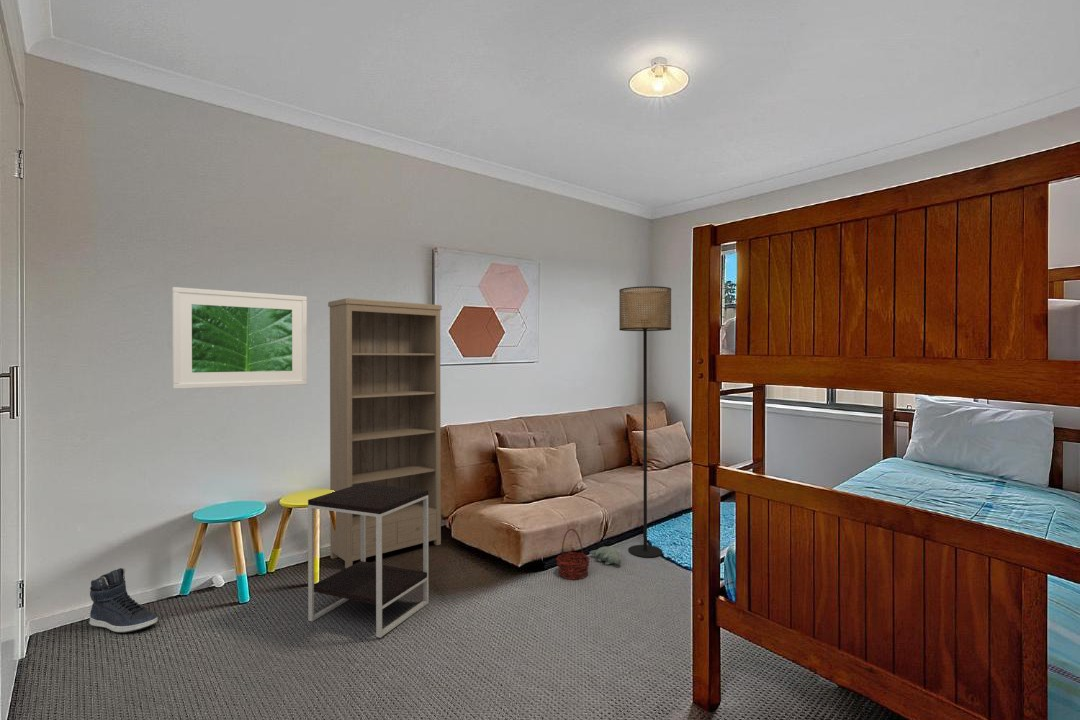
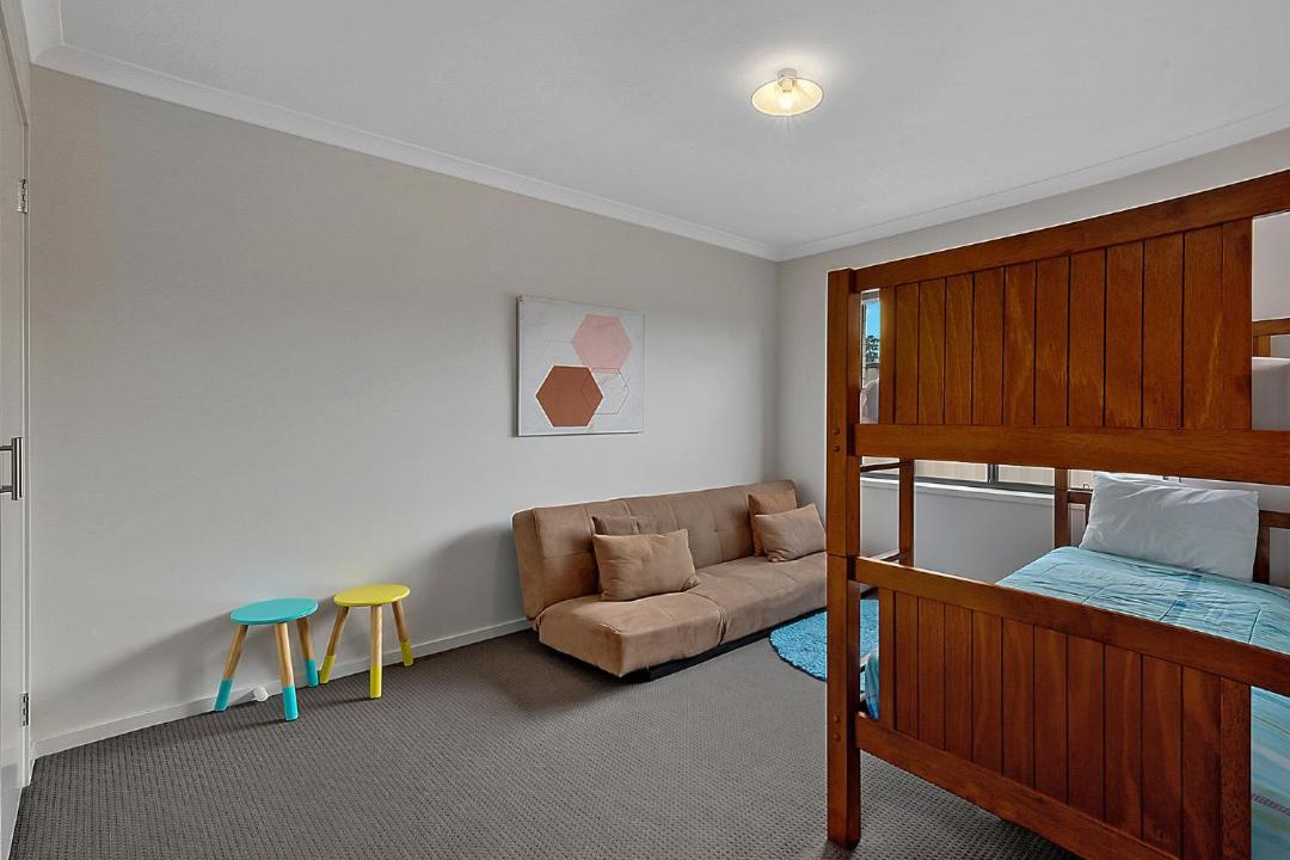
- bookshelf [327,297,443,569]
- floor lamp [618,285,672,559]
- plush toy [589,546,622,566]
- basket [555,528,591,581]
- sneaker [88,567,159,634]
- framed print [171,286,308,390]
- side table [307,483,430,639]
